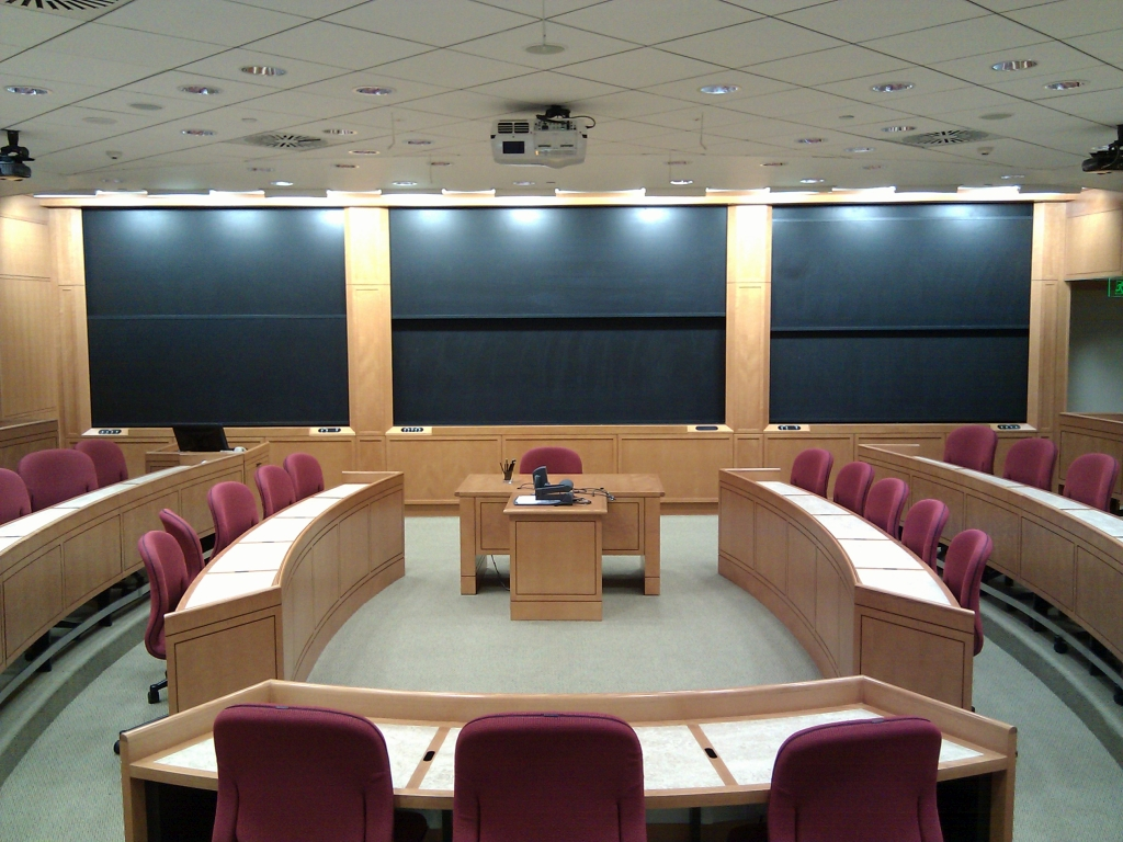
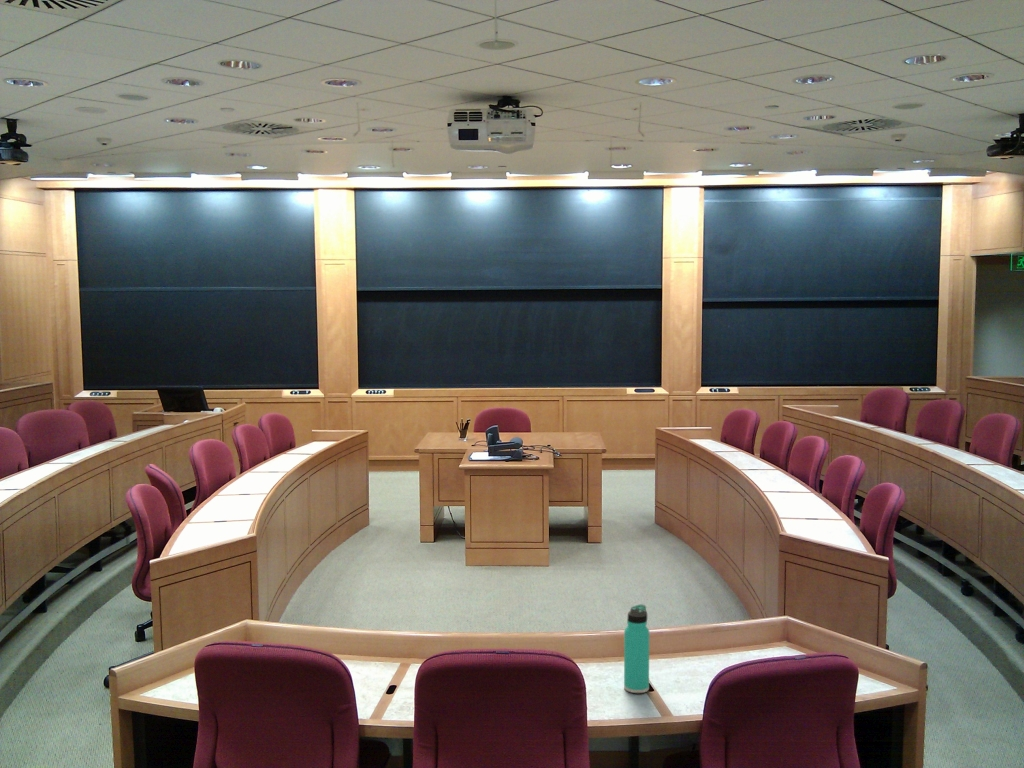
+ thermos bottle [623,604,650,694]
